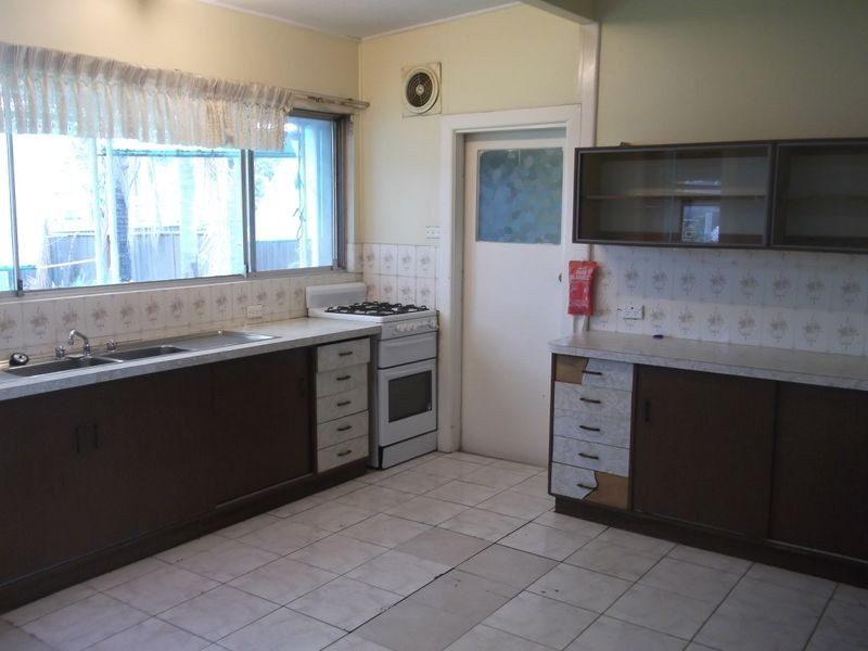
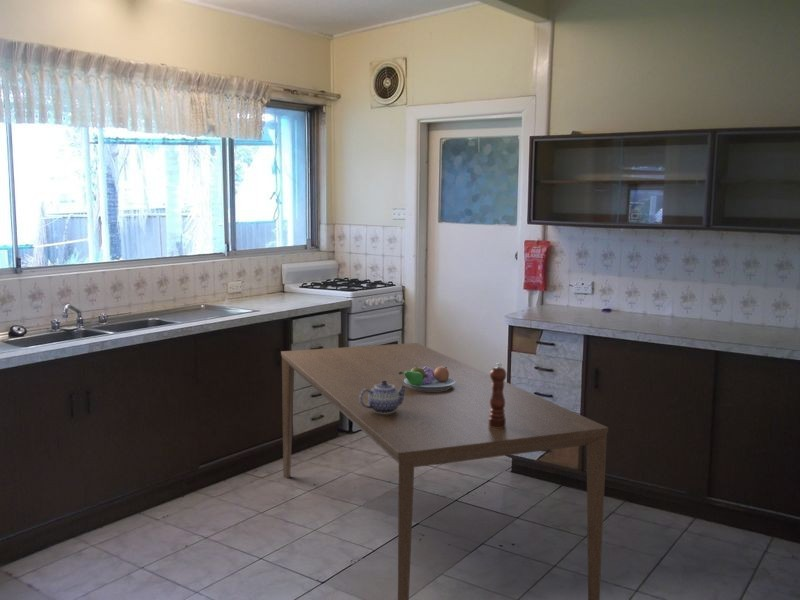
+ fruit bowl [399,363,456,391]
+ dining table [280,342,609,600]
+ teapot [360,381,408,414]
+ pepper mill [489,362,507,428]
